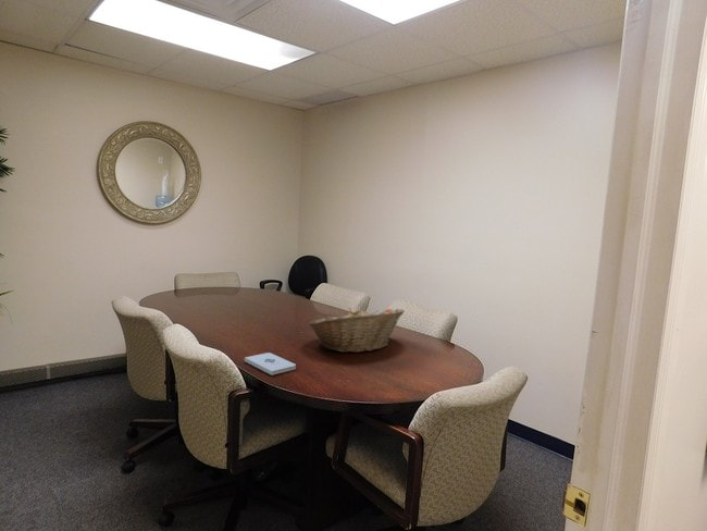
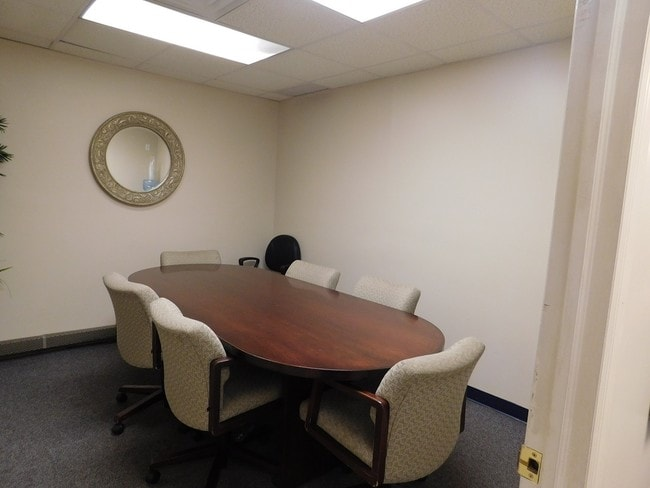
- notepad [244,351,297,376]
- fruit basket [307,307,406,354]
